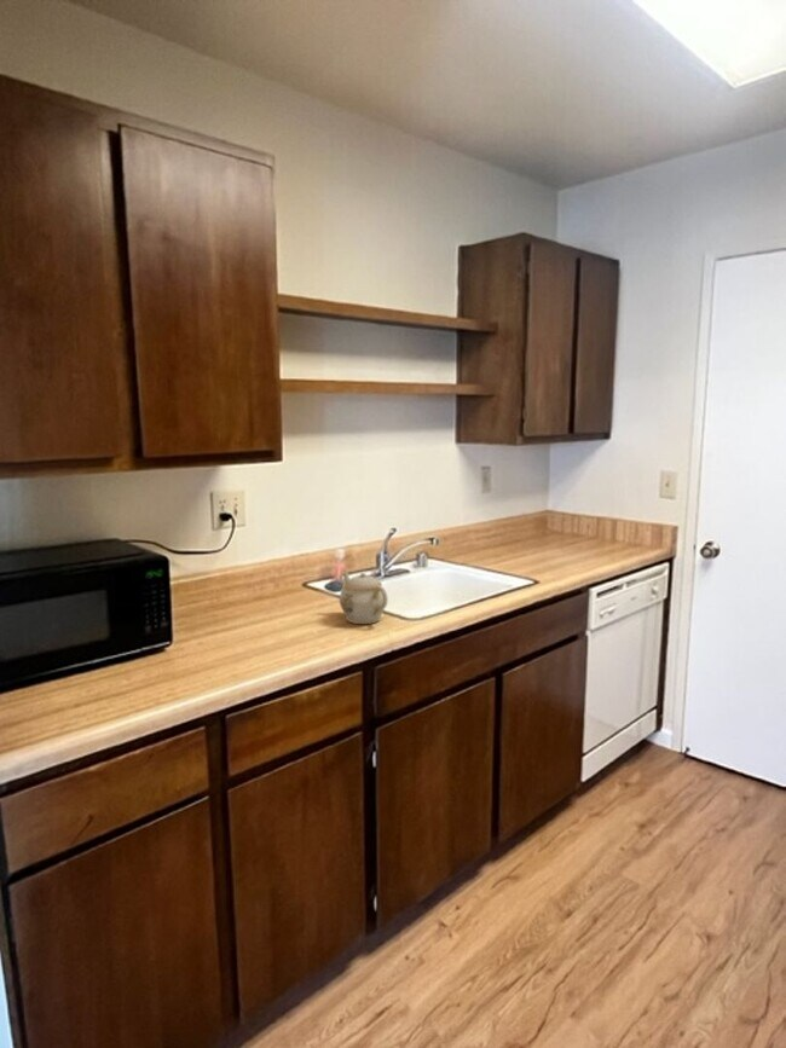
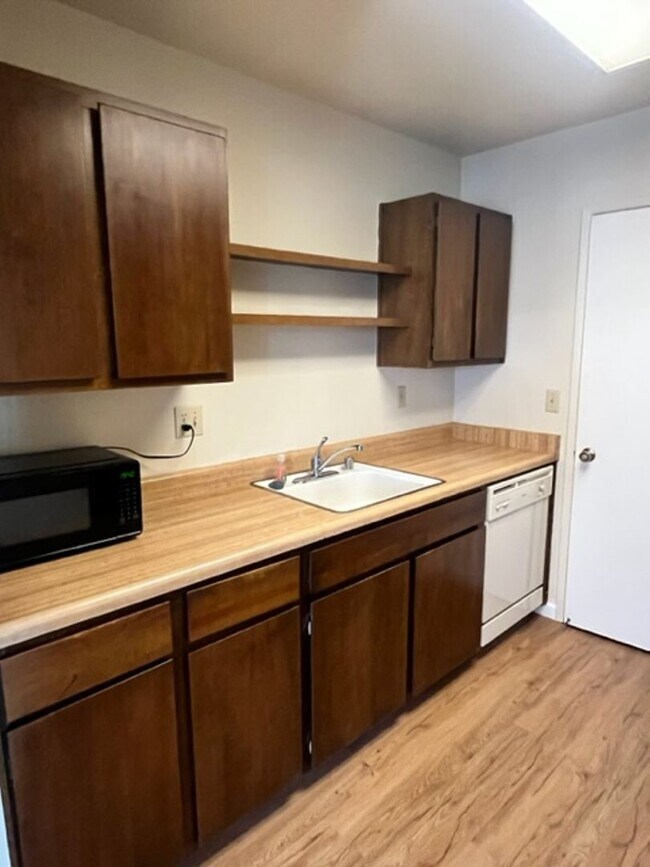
- teapot [339,572,389,625]
